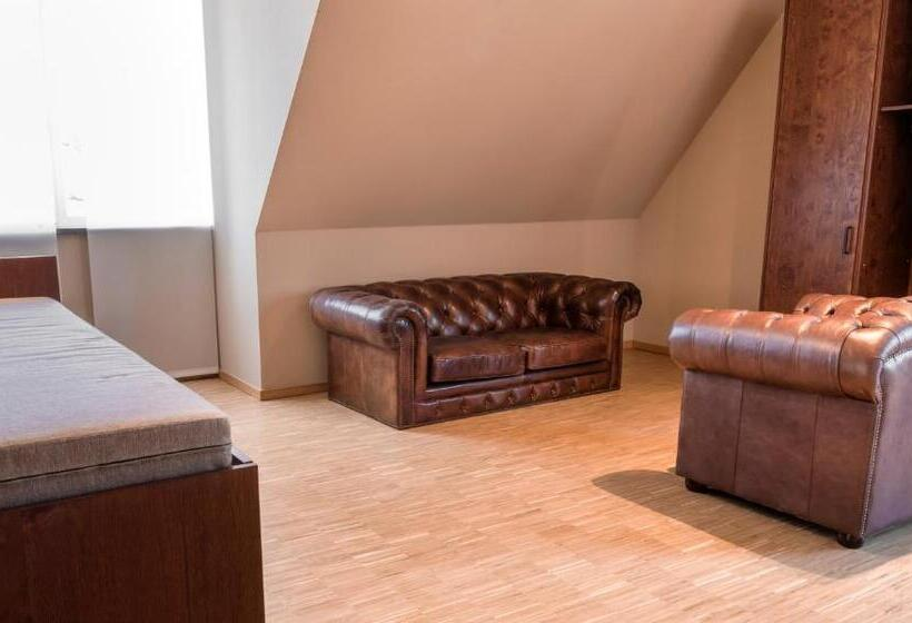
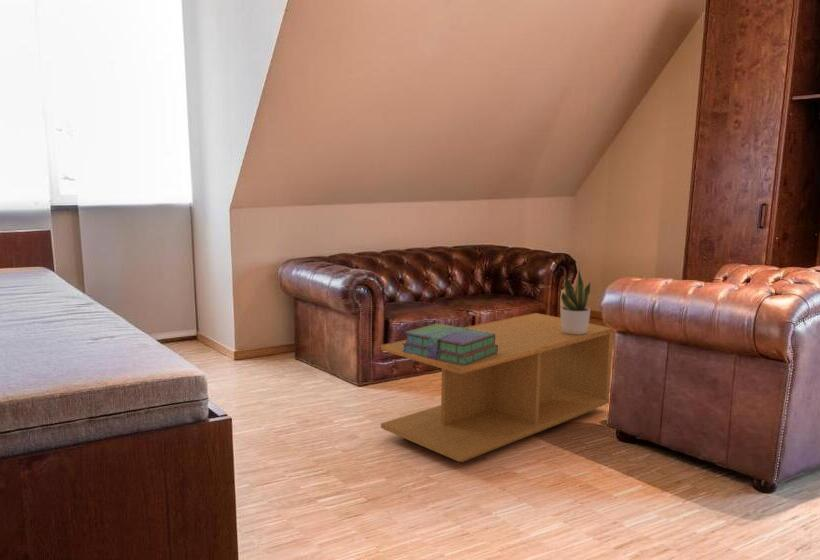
+ potted plant [560,270,592,335]
+ stack of books [402,323,498,365]
+ coffee table [380,312,615,463]
